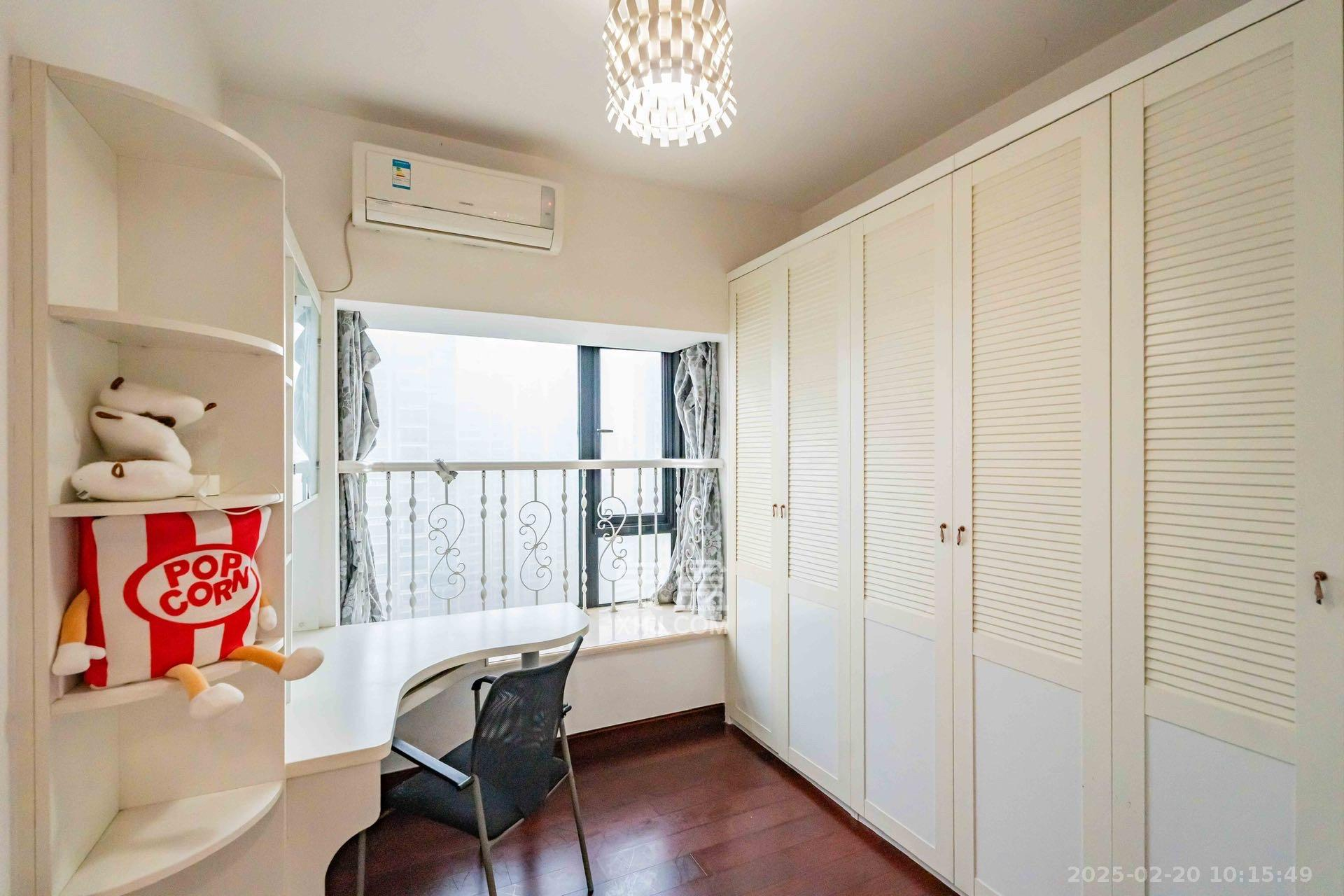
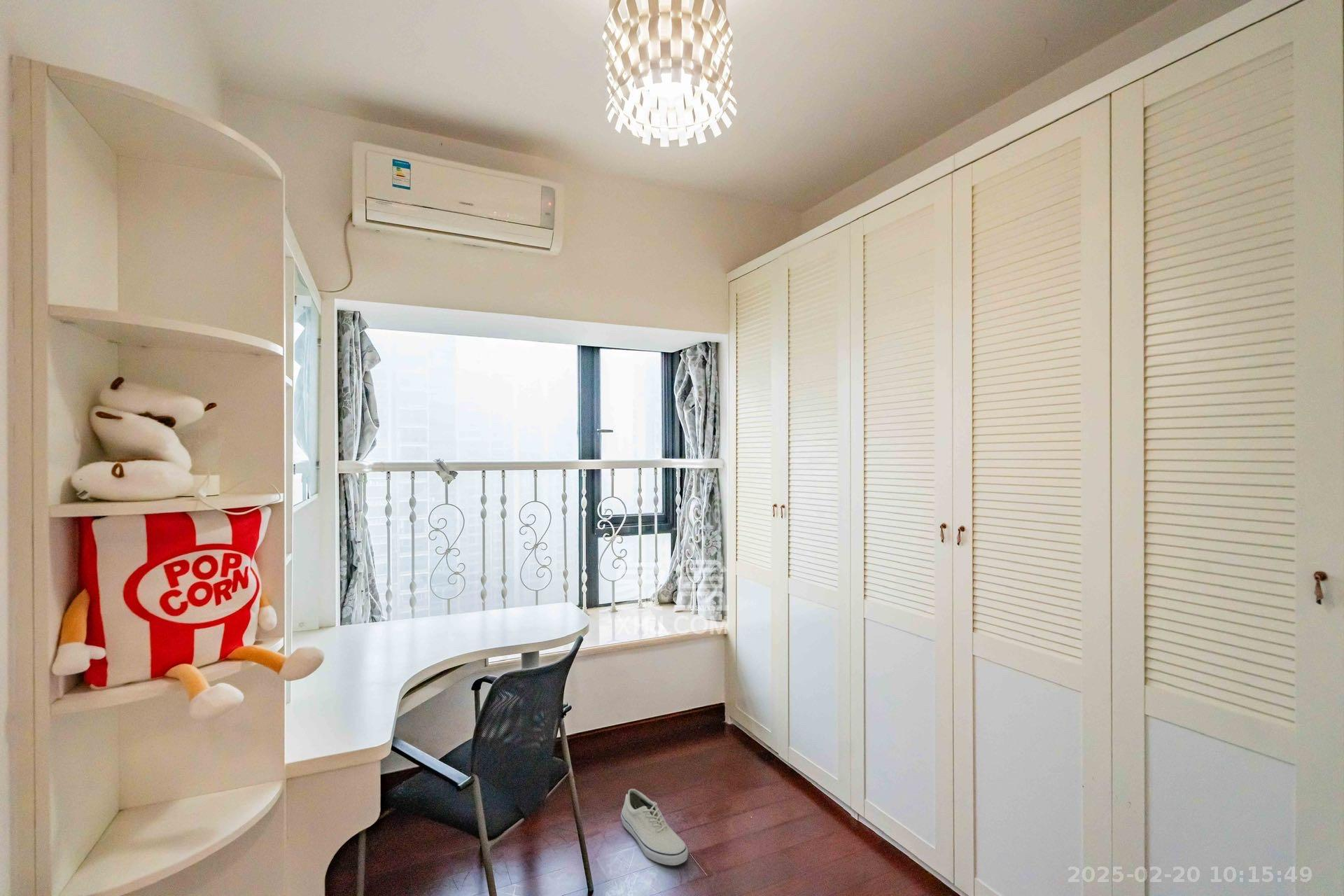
+ shoe [620,788,689,866]
